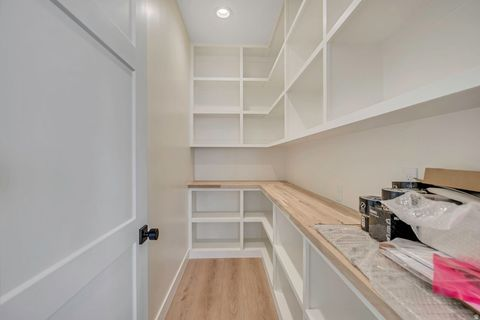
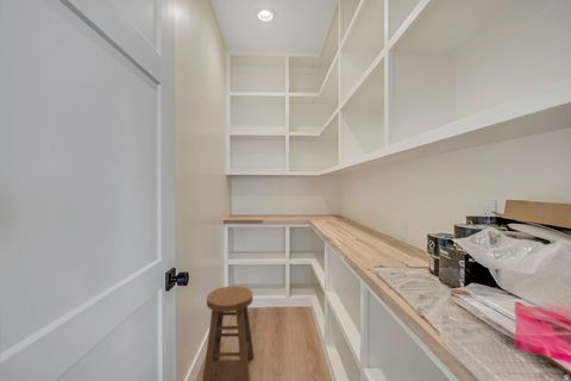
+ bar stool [201,285,255,381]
